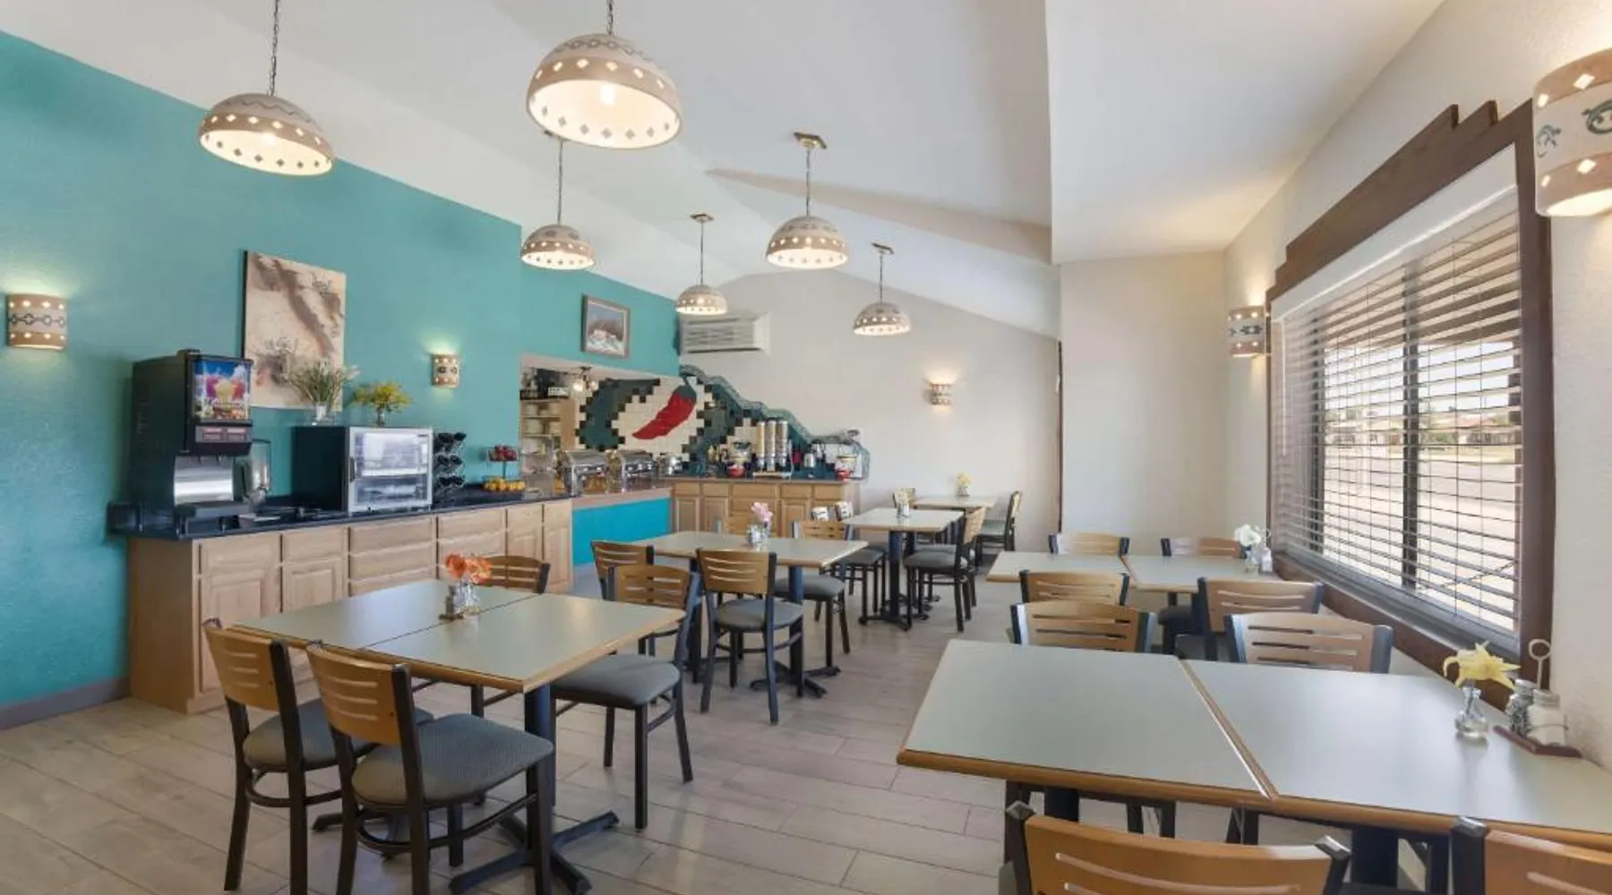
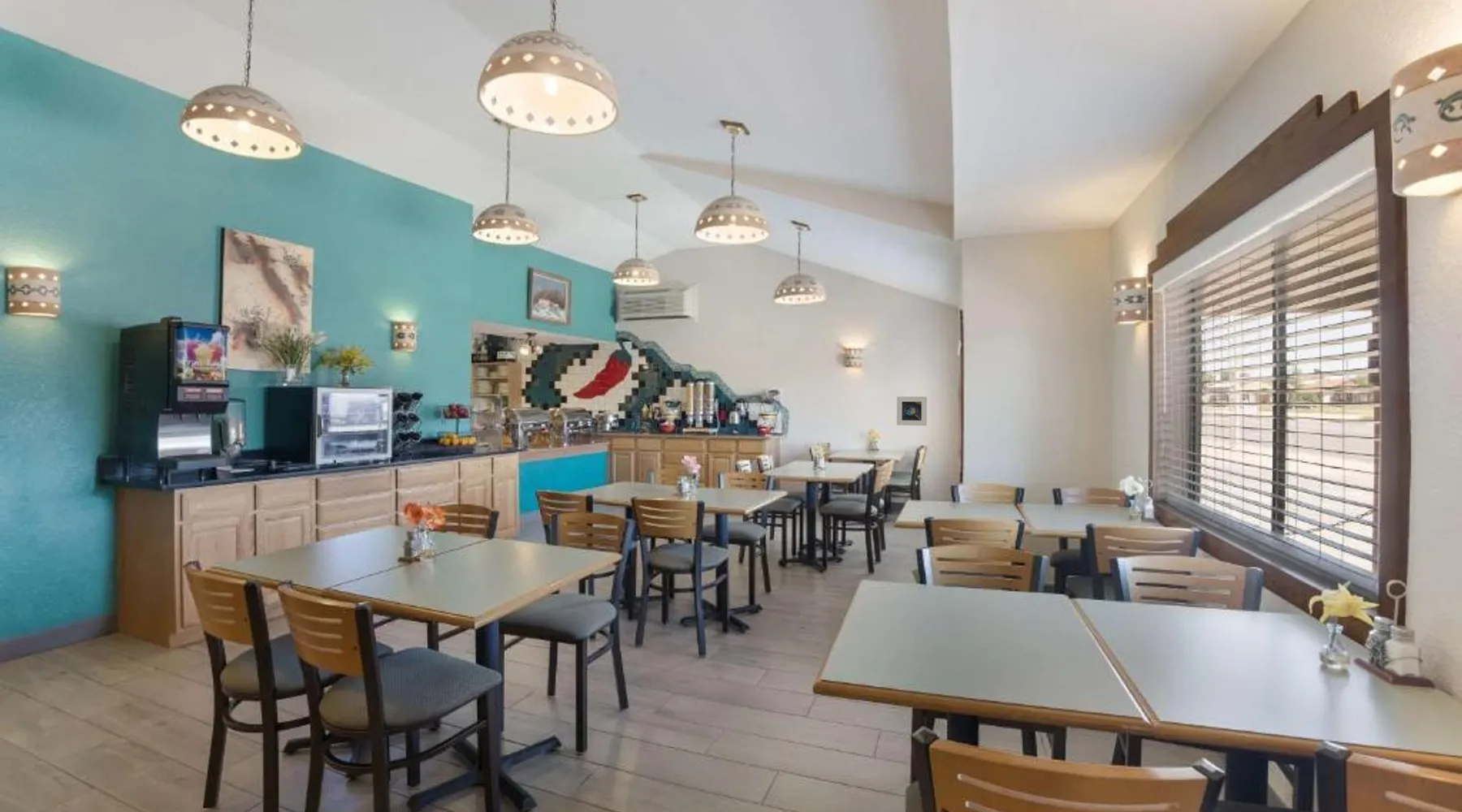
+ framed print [896,395,928,426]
